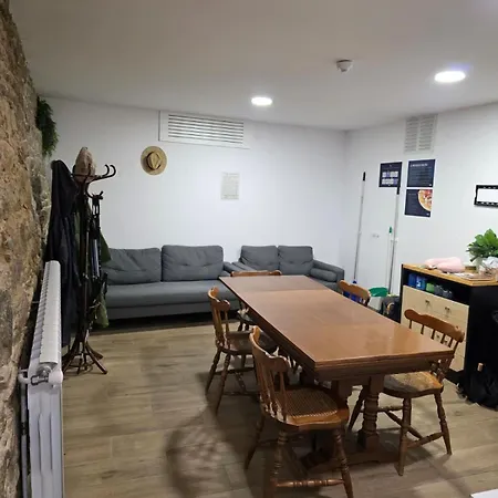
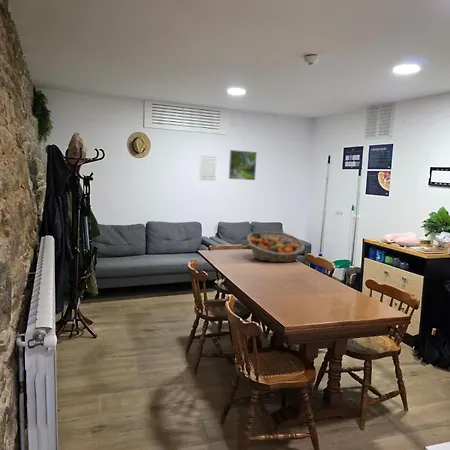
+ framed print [228,149,258,181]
+ fruit basket [246,231,306,263]
